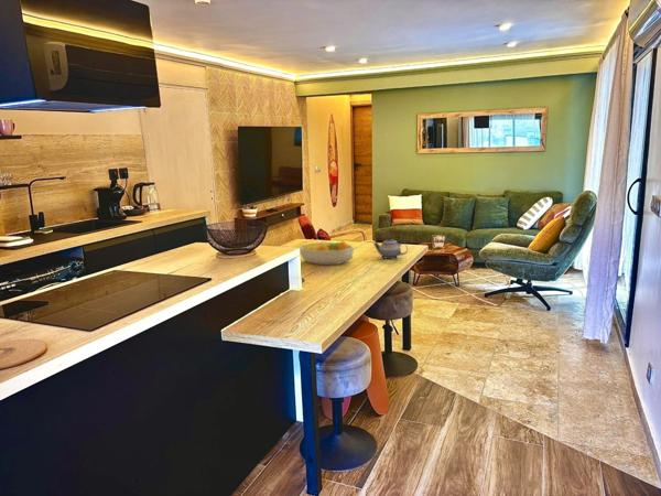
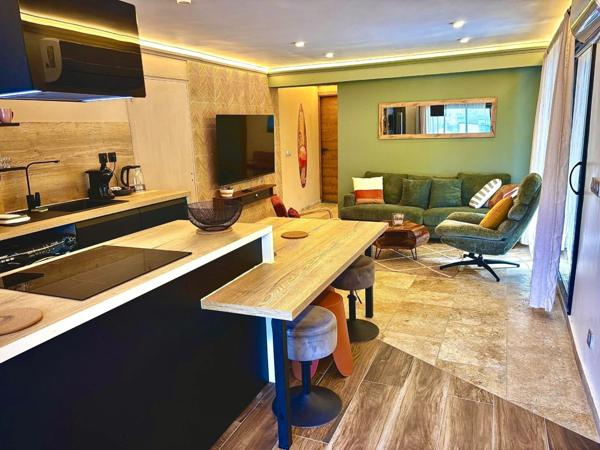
- teapot [372,236,409,260]
- fruit bowl [299,240,355,266]
